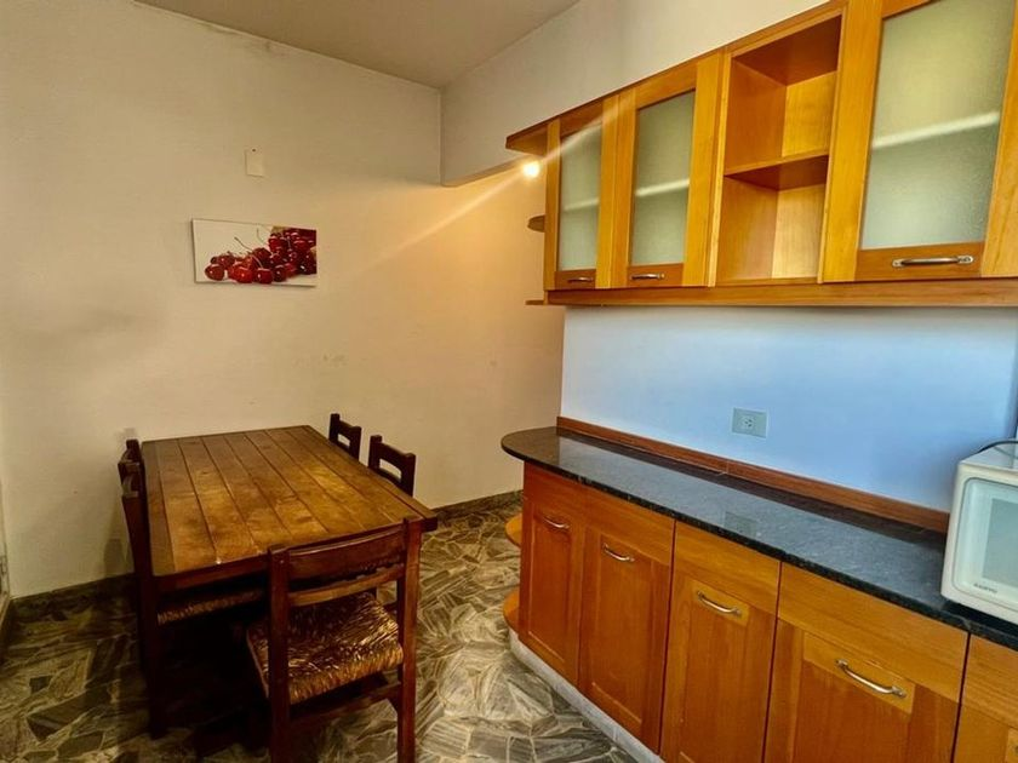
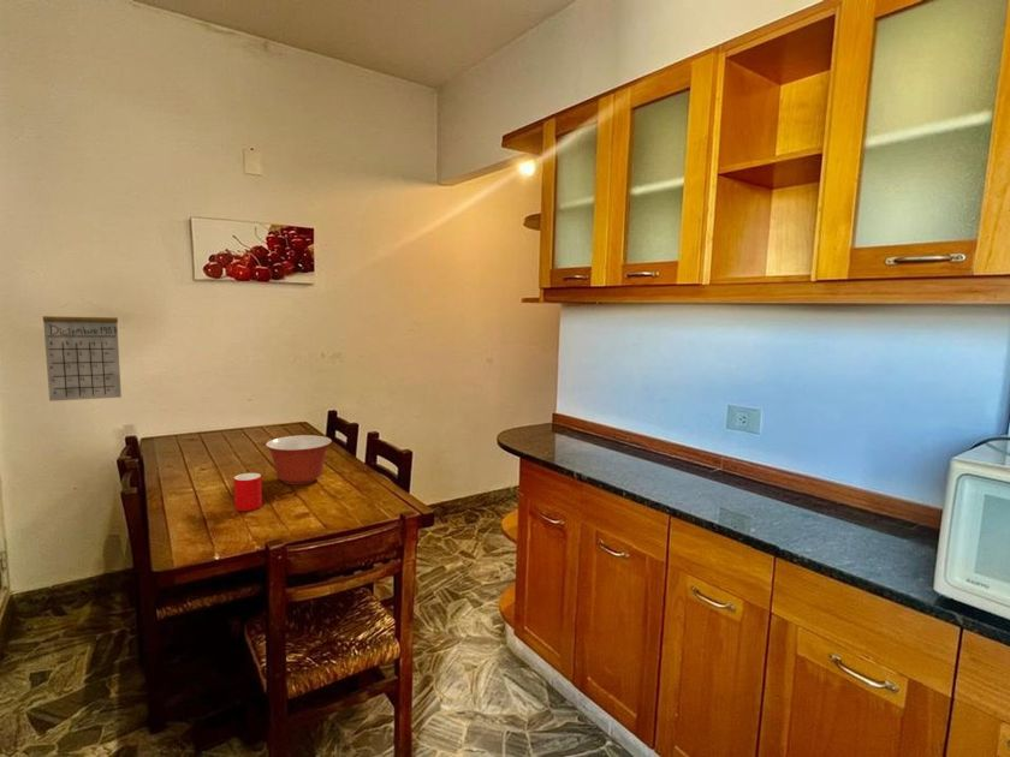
+ cup [233,472,263,512]
+ calendar [42,297,123,403]
+ mixing bowl [265,434,333,485]
